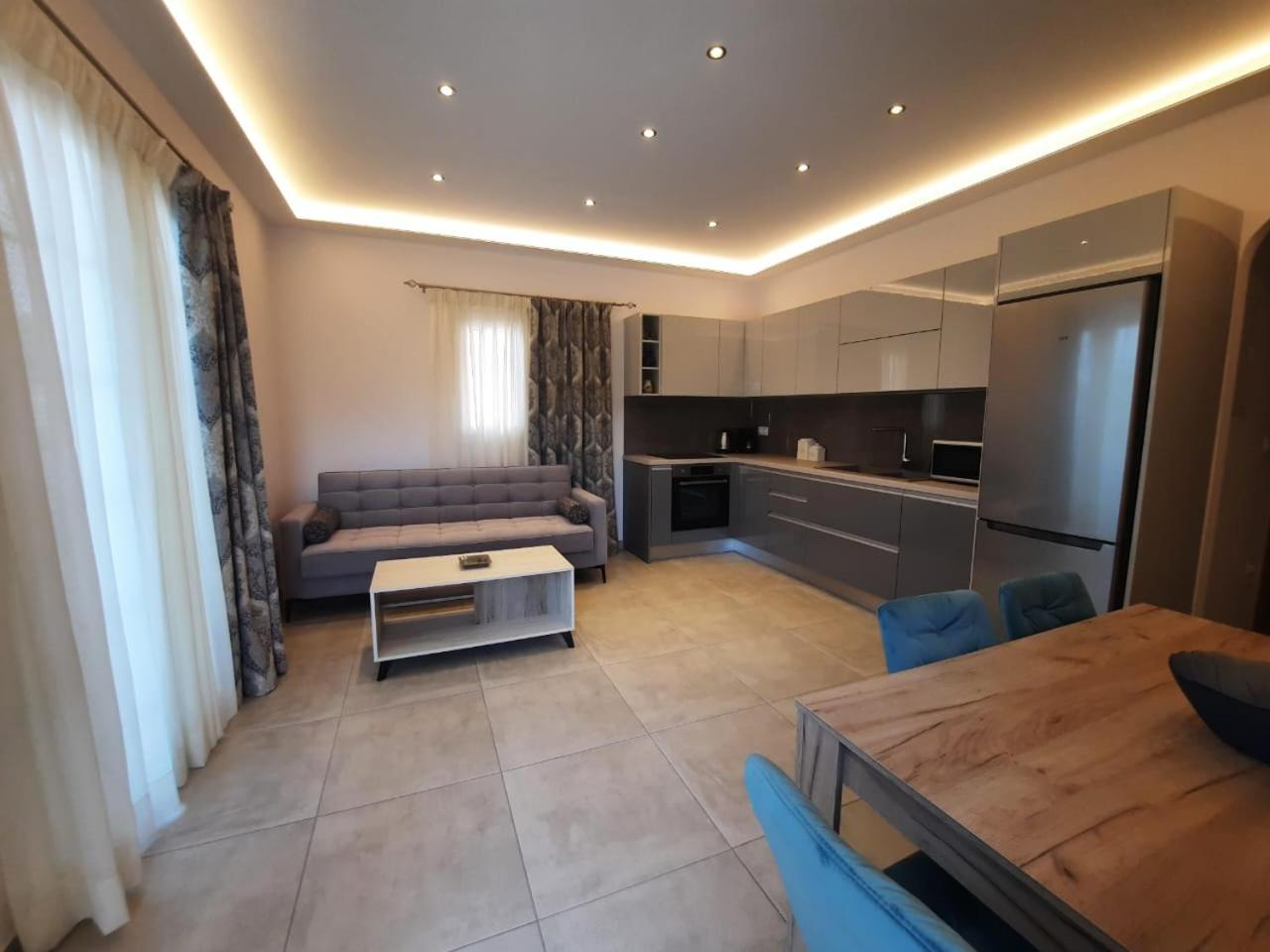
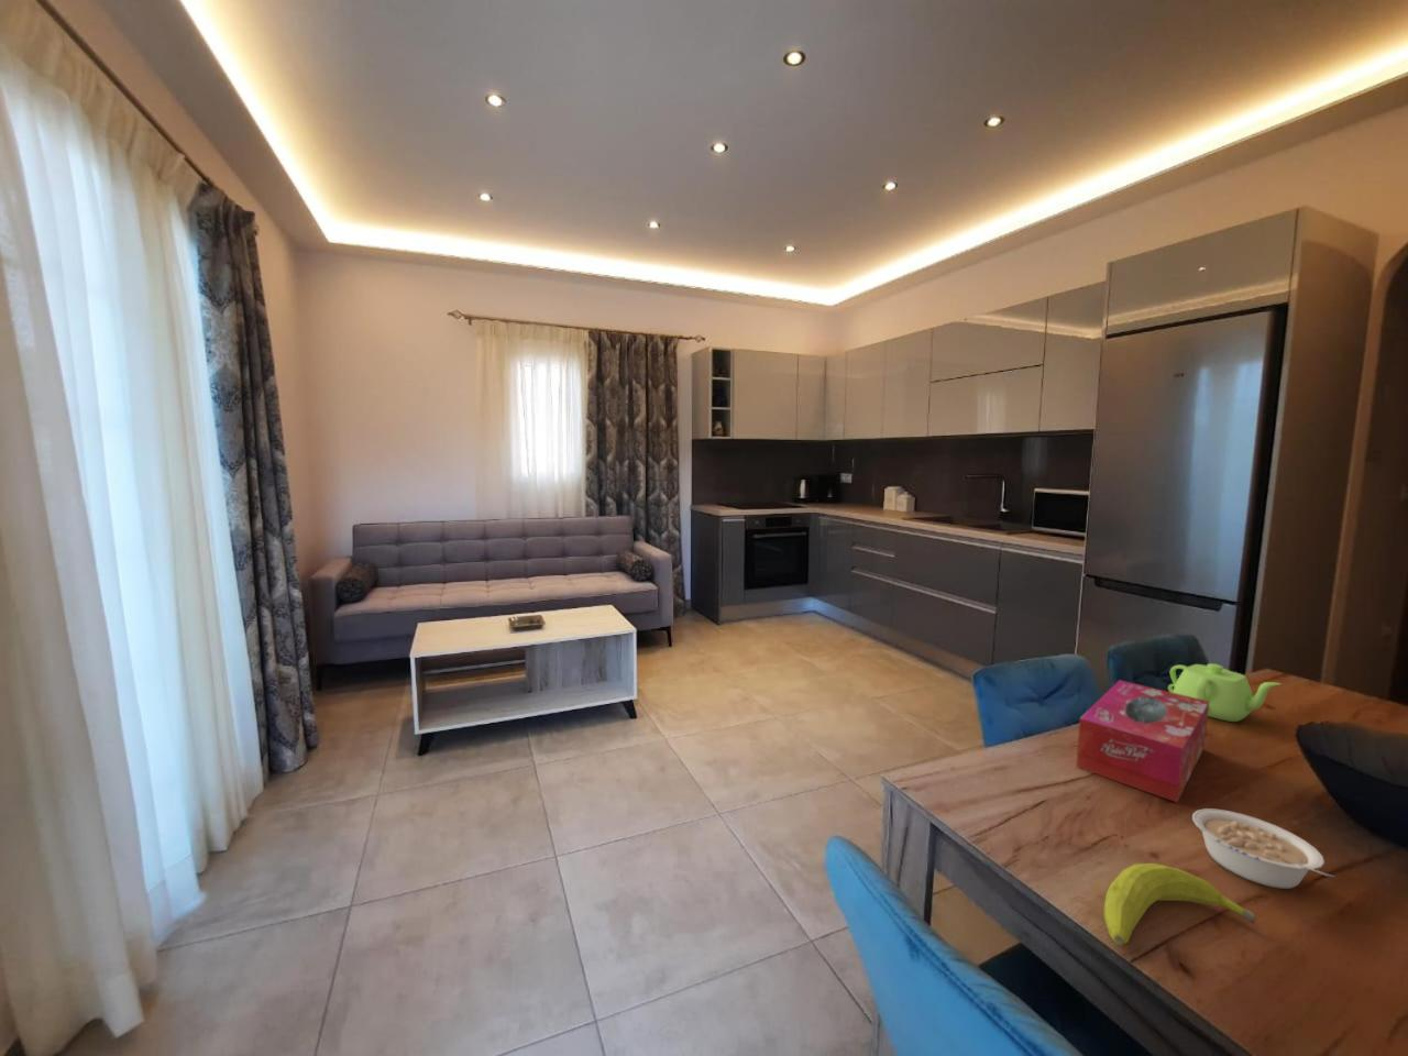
+ tissue box [1074,679,1208,803]
+ teapot [1167,662,1282,723]
+ legume [1192,808,1337,890]
+ fruit [1103,862,1256,946]
